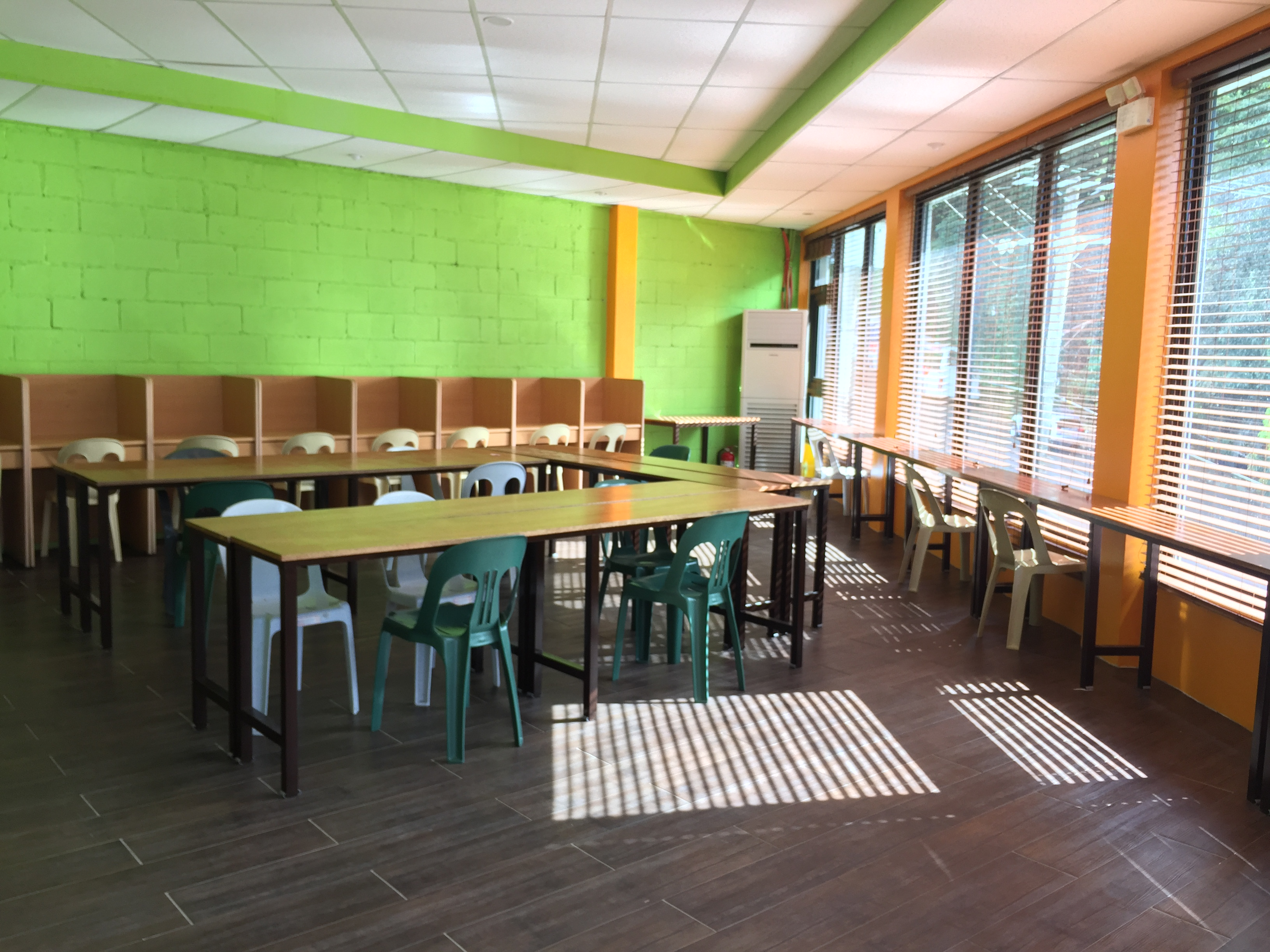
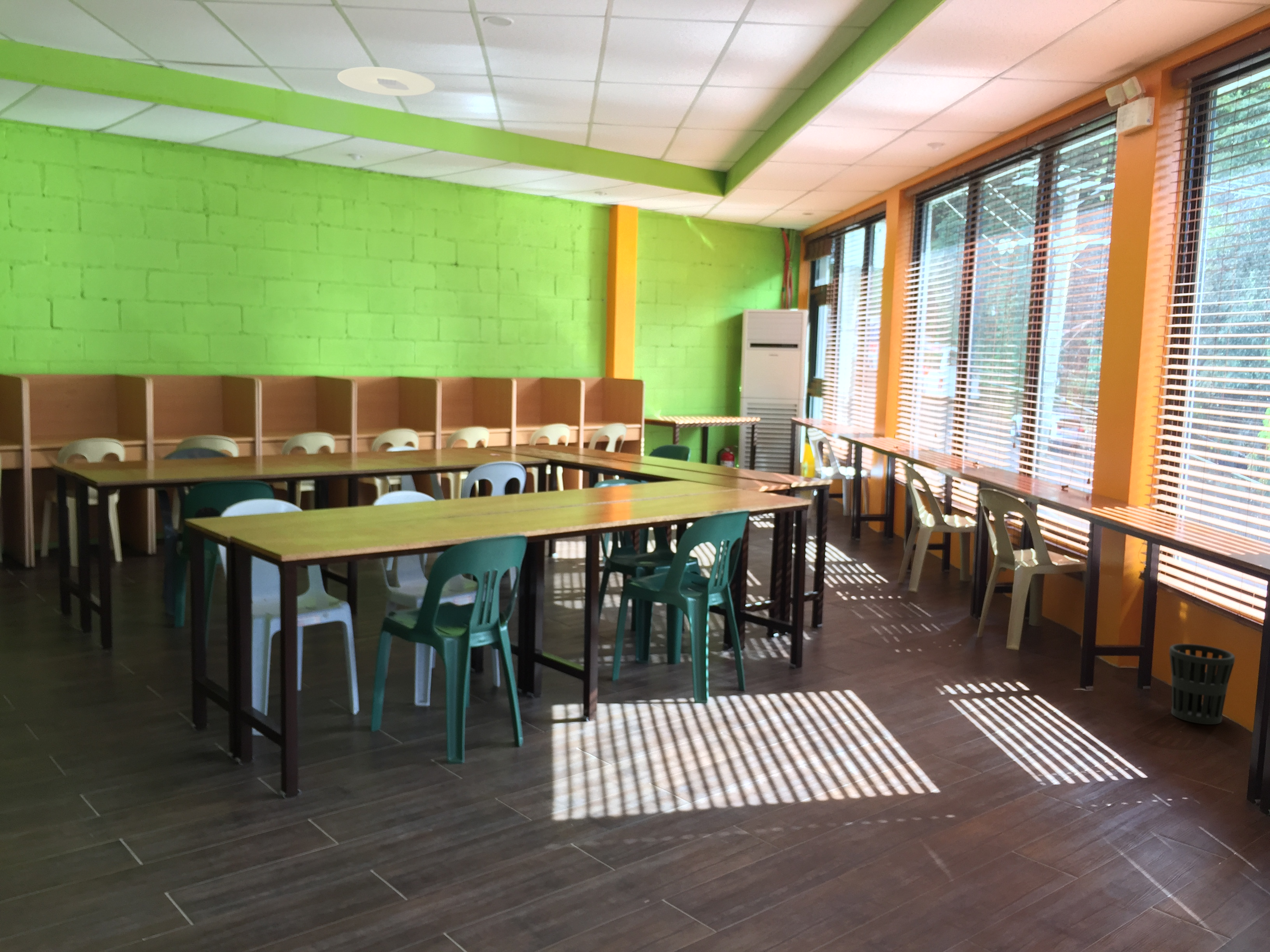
+ ceiling light [337,66,435,96]
+ wastebasket [1169,643,1235,725]
